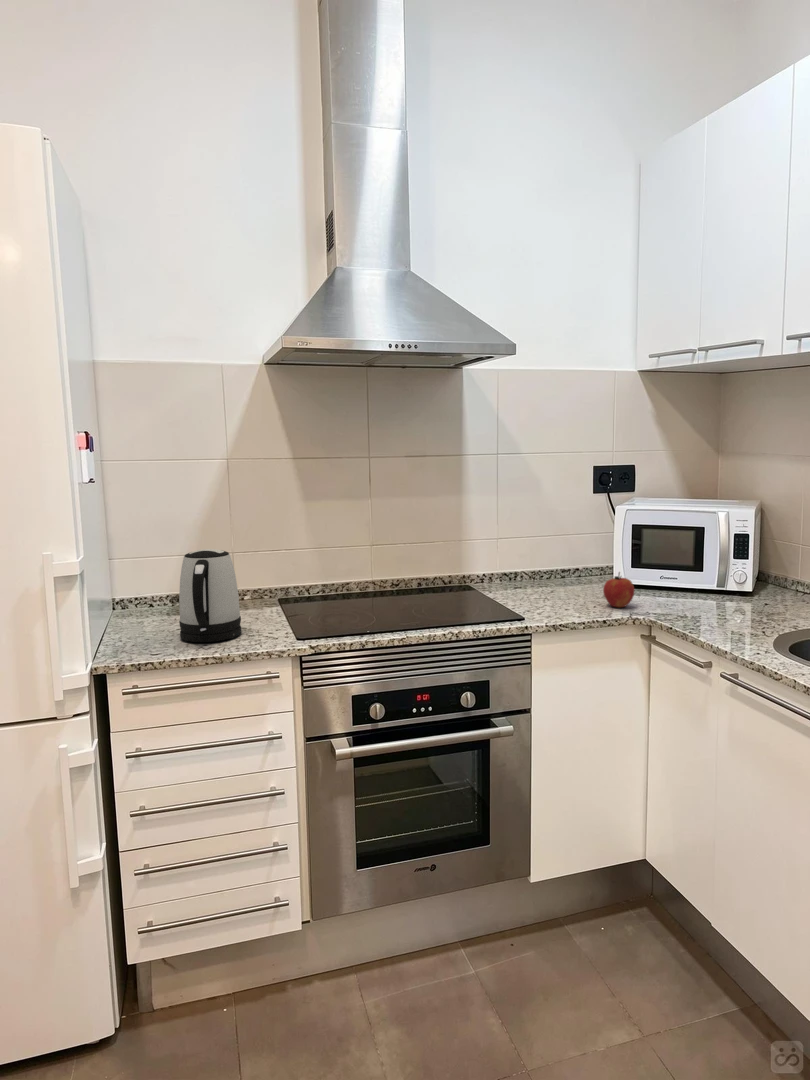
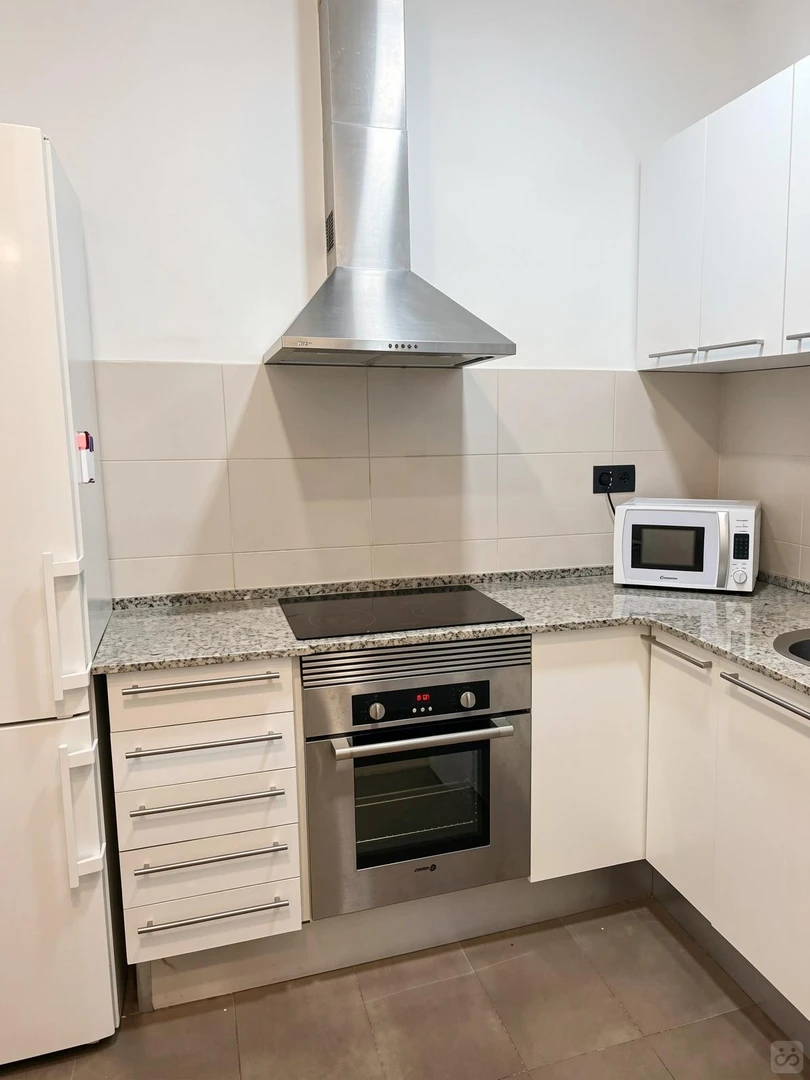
- apple [602,571,635,608]
- kettle [178,548,242,643]
